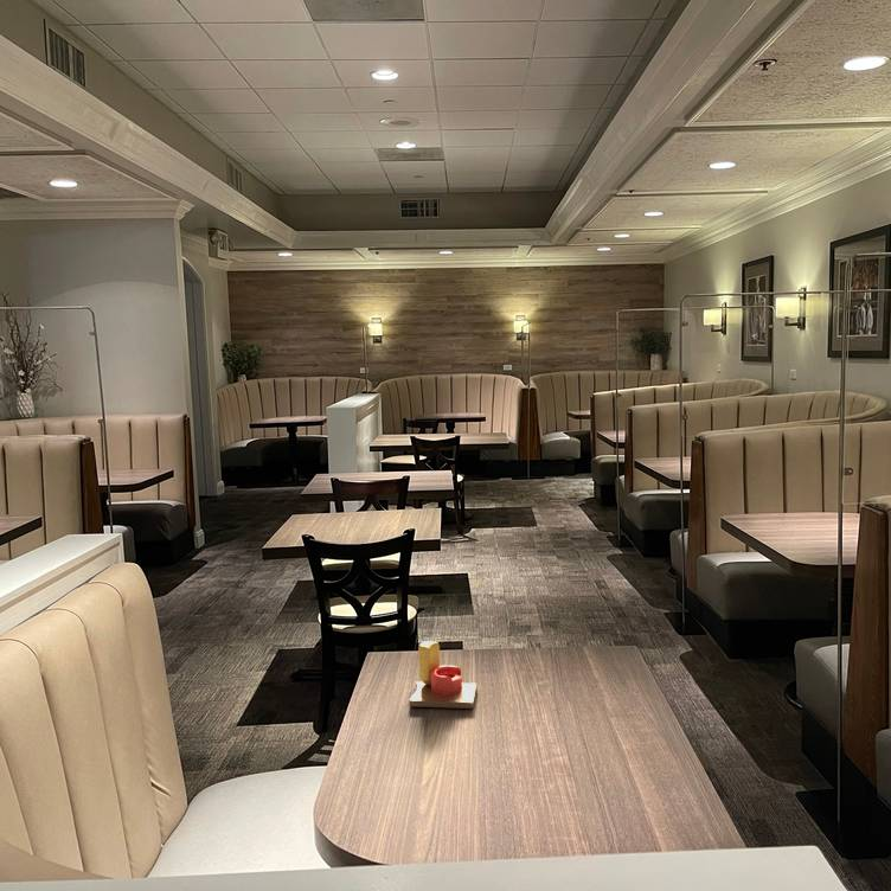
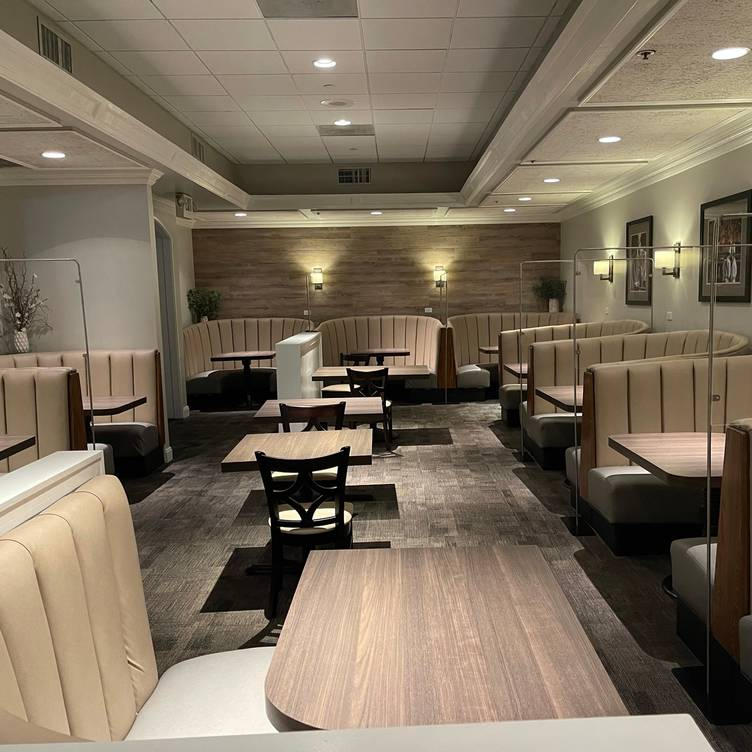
- candle [408,640,477,710]
